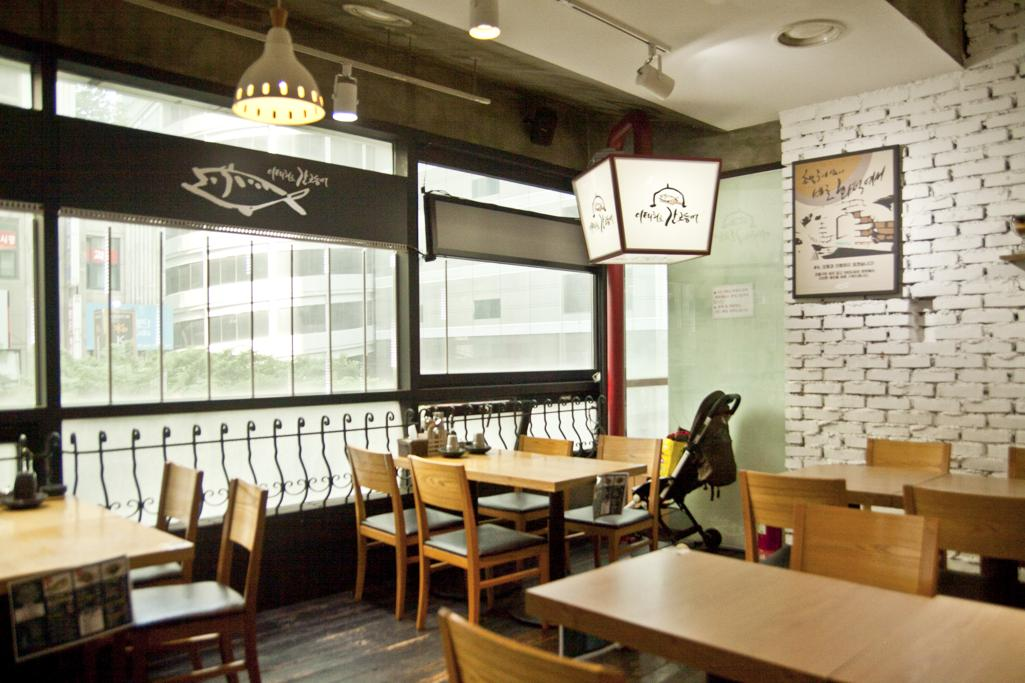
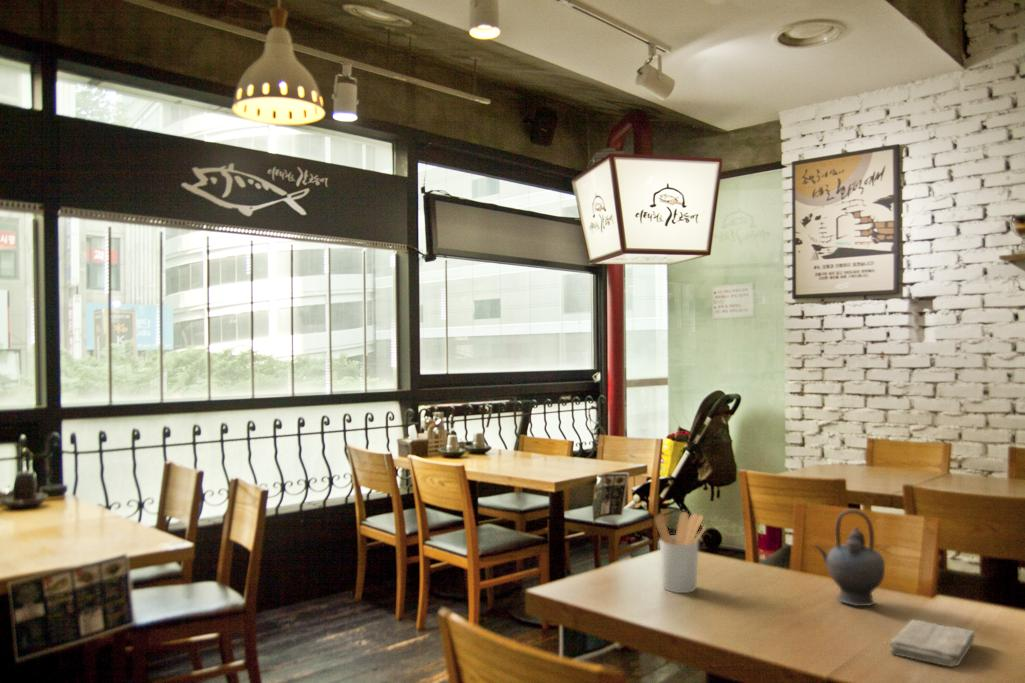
+ washcloth [889,618,975,668]
+ utensil holder [654,511,707,594]
+ teapot [813,509,886,607]
